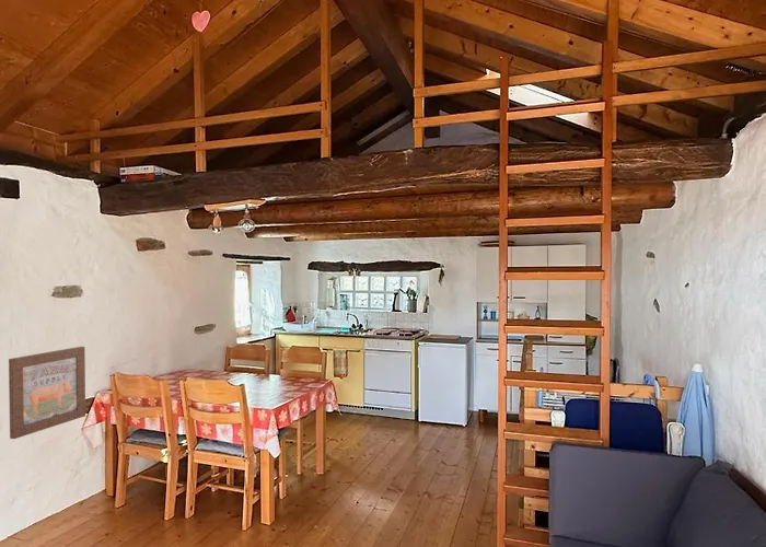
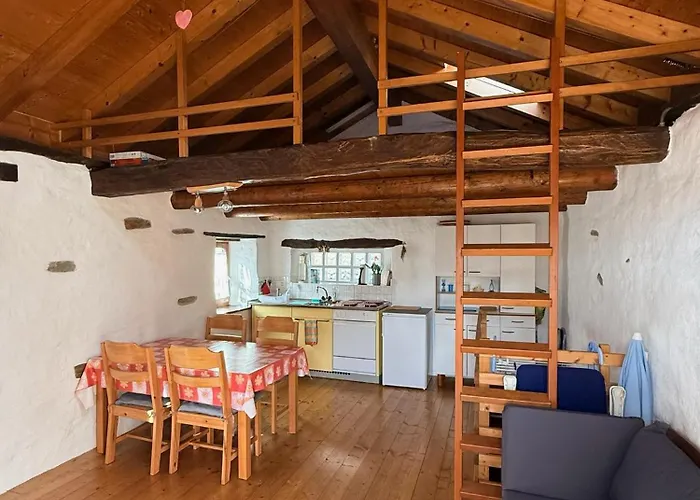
- wall art [8,346,86,440]
